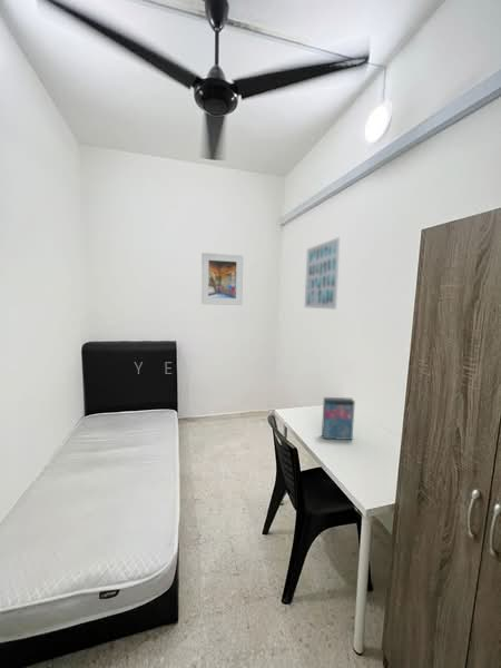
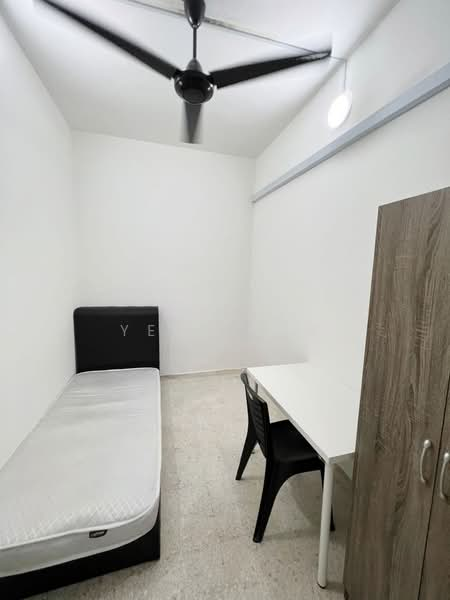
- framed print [200,252,244,306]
- book [321,396,356,441]
- wall art [304,236,342,311]
